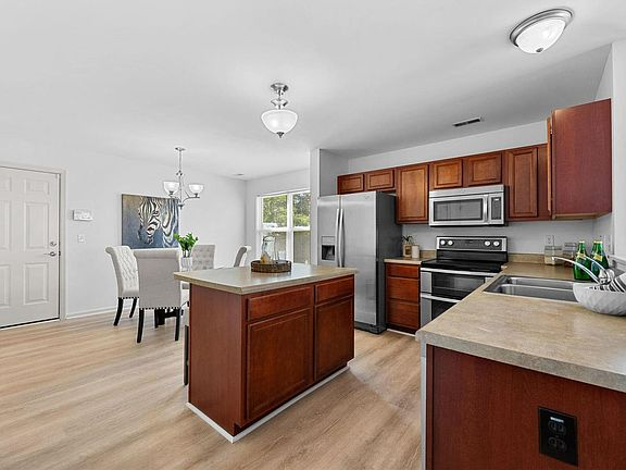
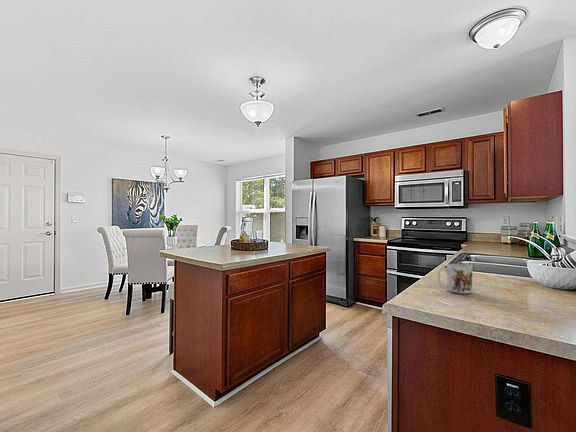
+ mug [437,263,473,294]
